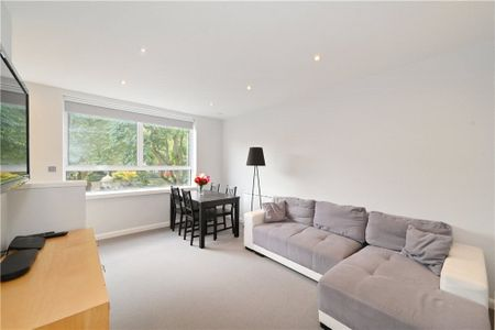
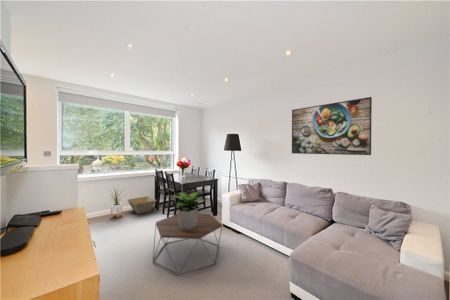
+ house plant [107,183,127,219]
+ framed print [291,96,373,156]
+ basket [127,195,157,215]
+ potted plant [170,190,207,229]
+ coffee table [152,213,223,276]
